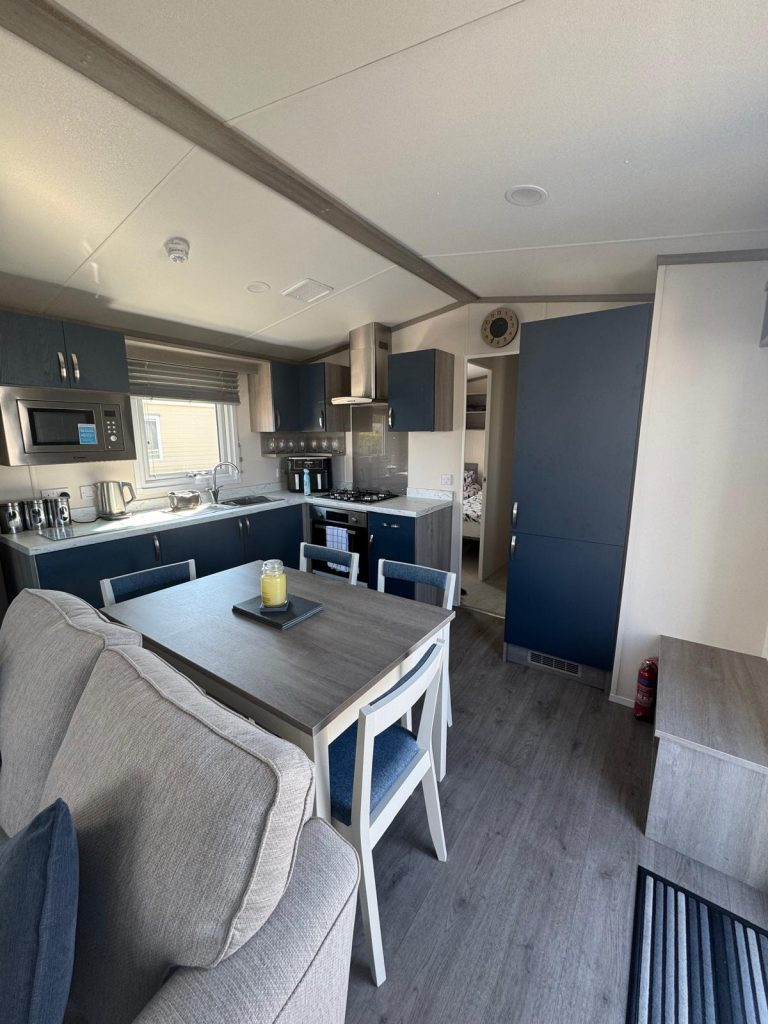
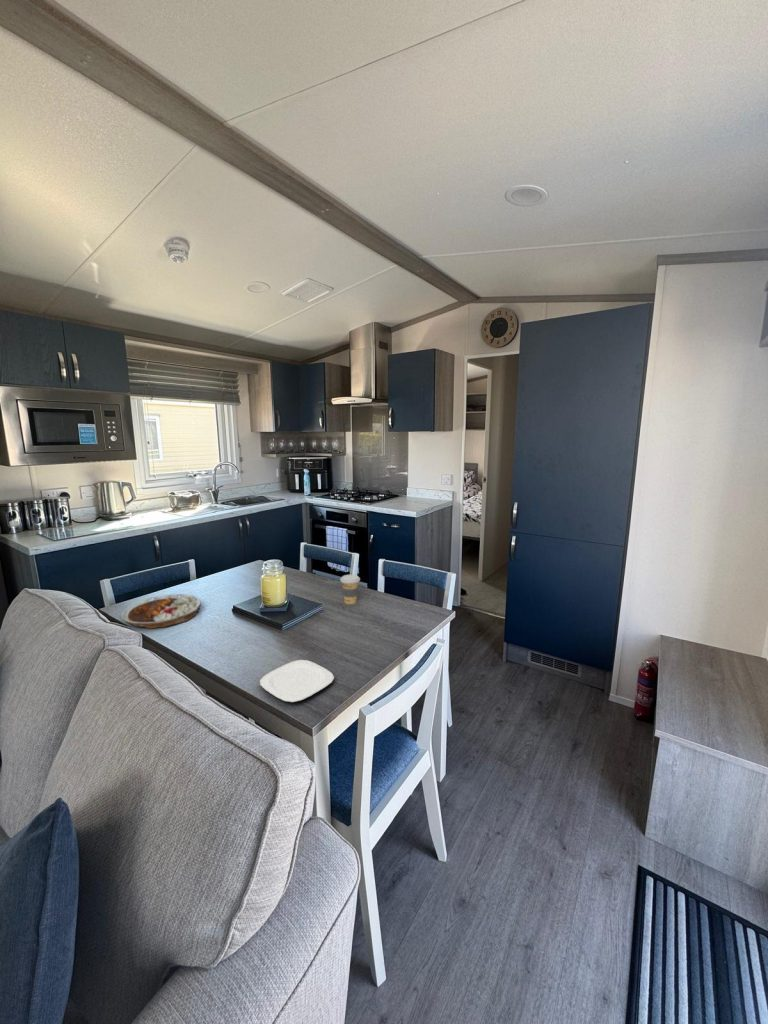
+ coffee cup [339,574,361,605]
+ plate [121,593,202,630]
+ plate [259,659,335,703]
